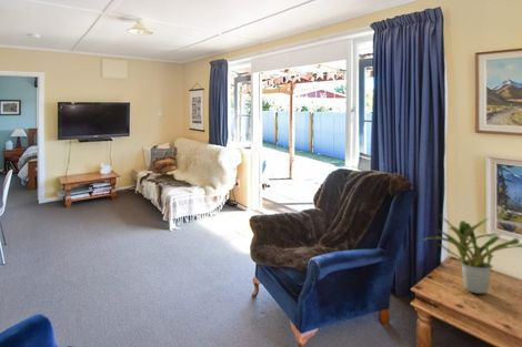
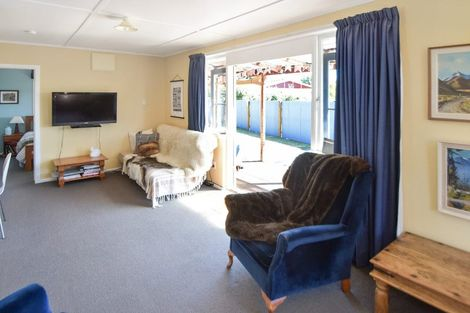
- potted plant [422,214,522,295]
